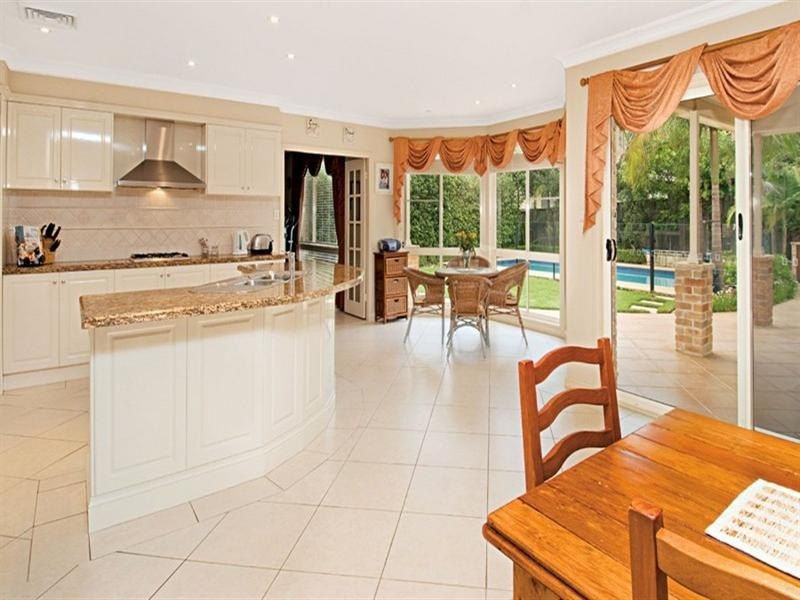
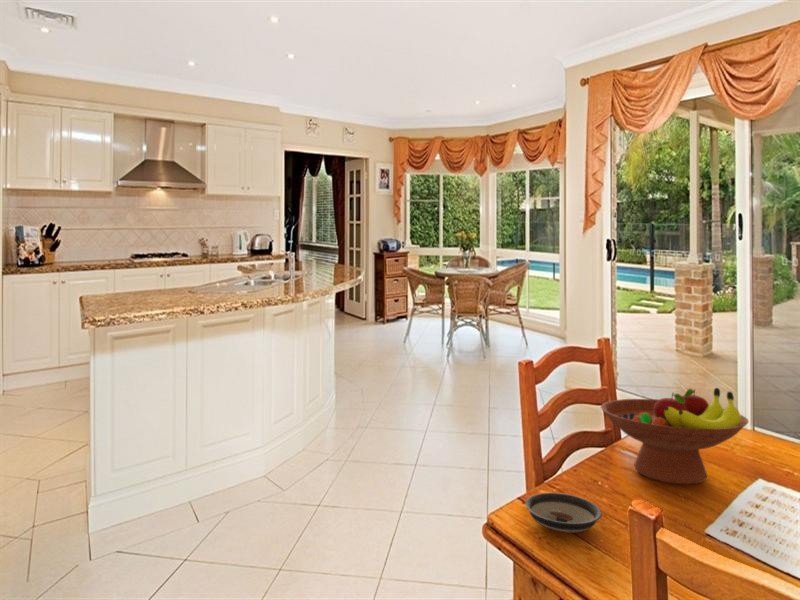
+ saucer [524,492,603,534]
+ fruit bowl [600,387,750,485]
